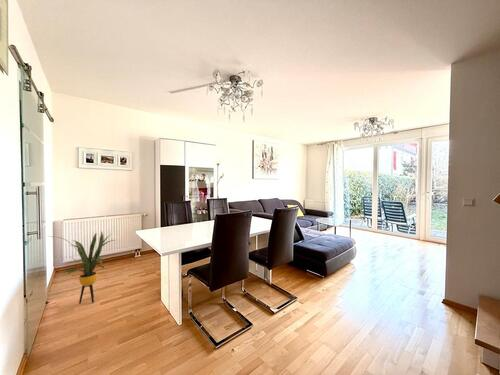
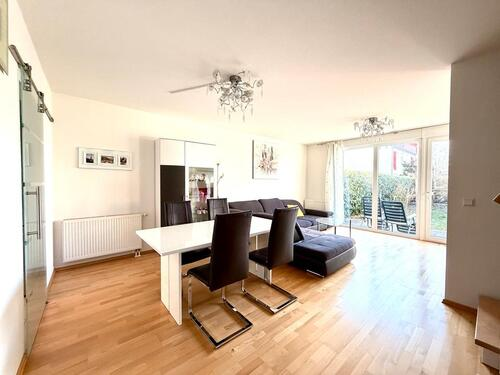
- house plant [48,230,115,304]
